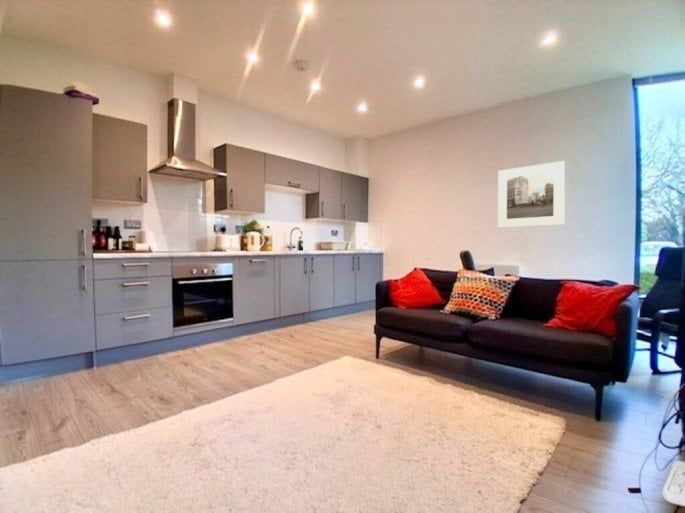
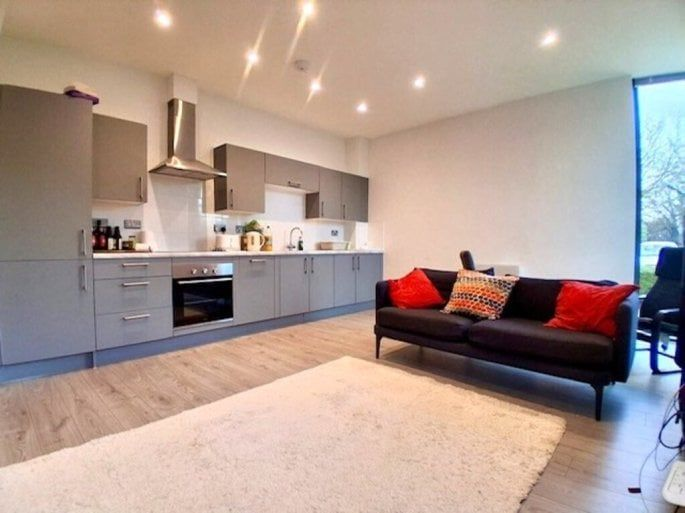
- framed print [497,160,566,229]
